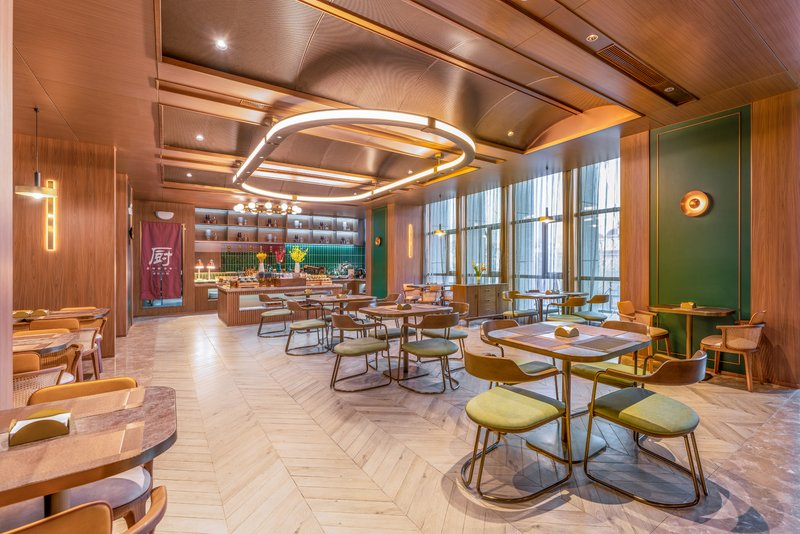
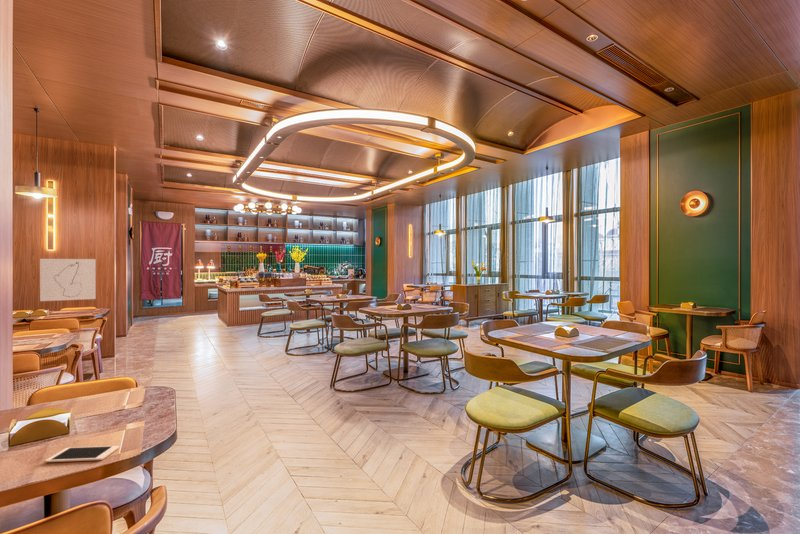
+ cell phone [44,445,120,463]
+ wall art [39,258,97,302]
